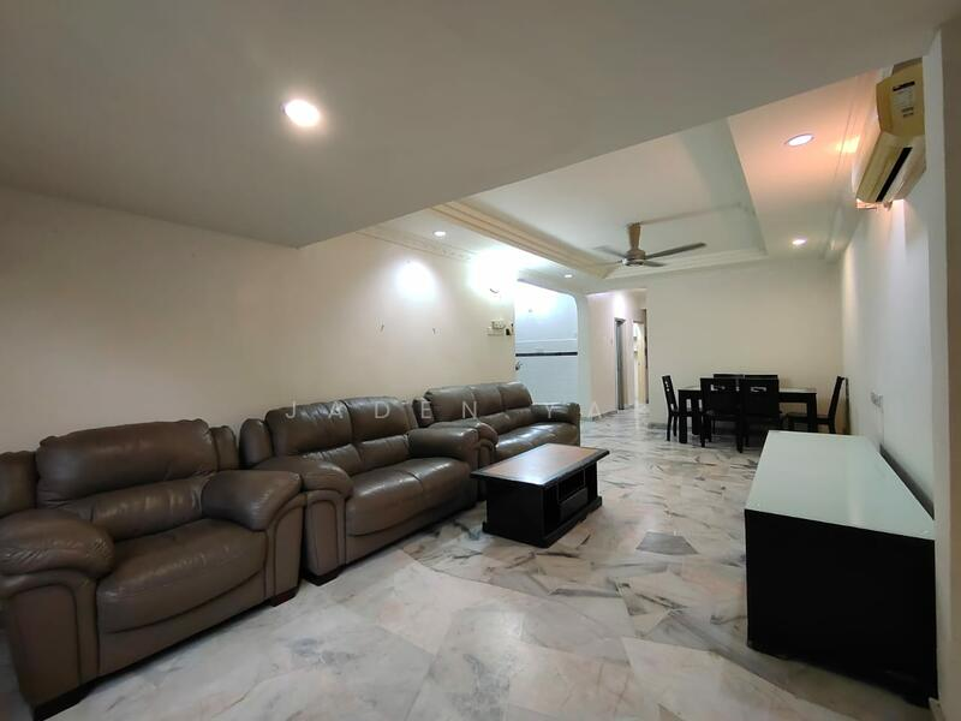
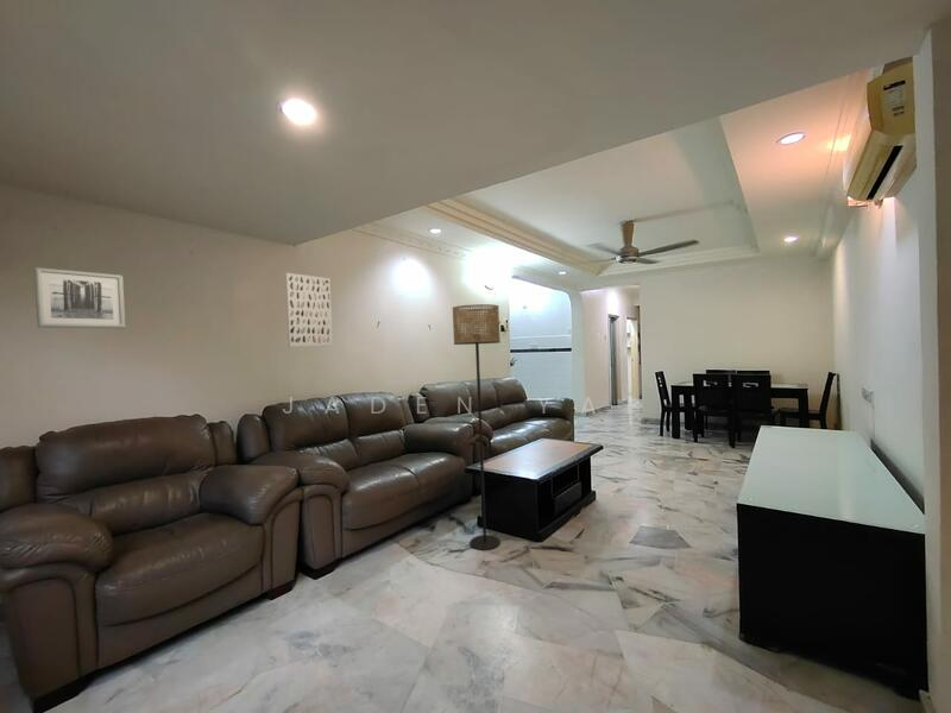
+ wall art [284,272,334,348]
+ wall art [33,266,127,329]
+ floor lamp [452,303,502,551]
